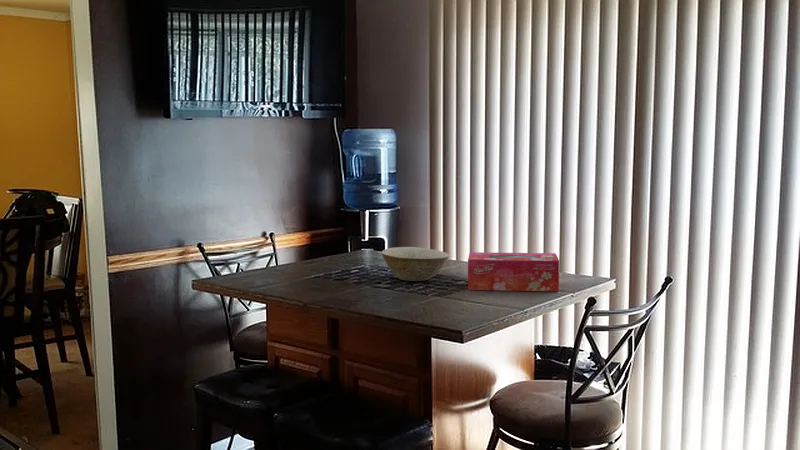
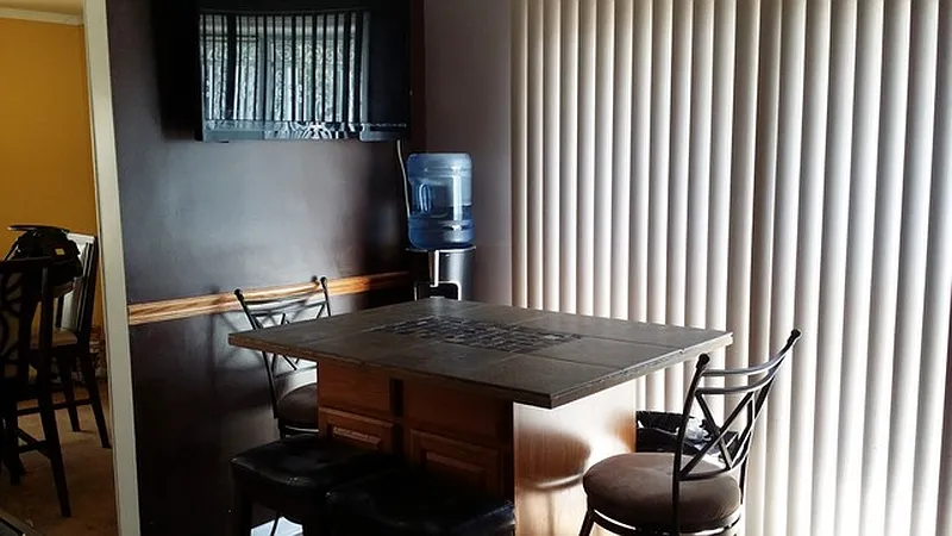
- bowl [381,246,450,282]
- tissue box [467,251,560,292]
